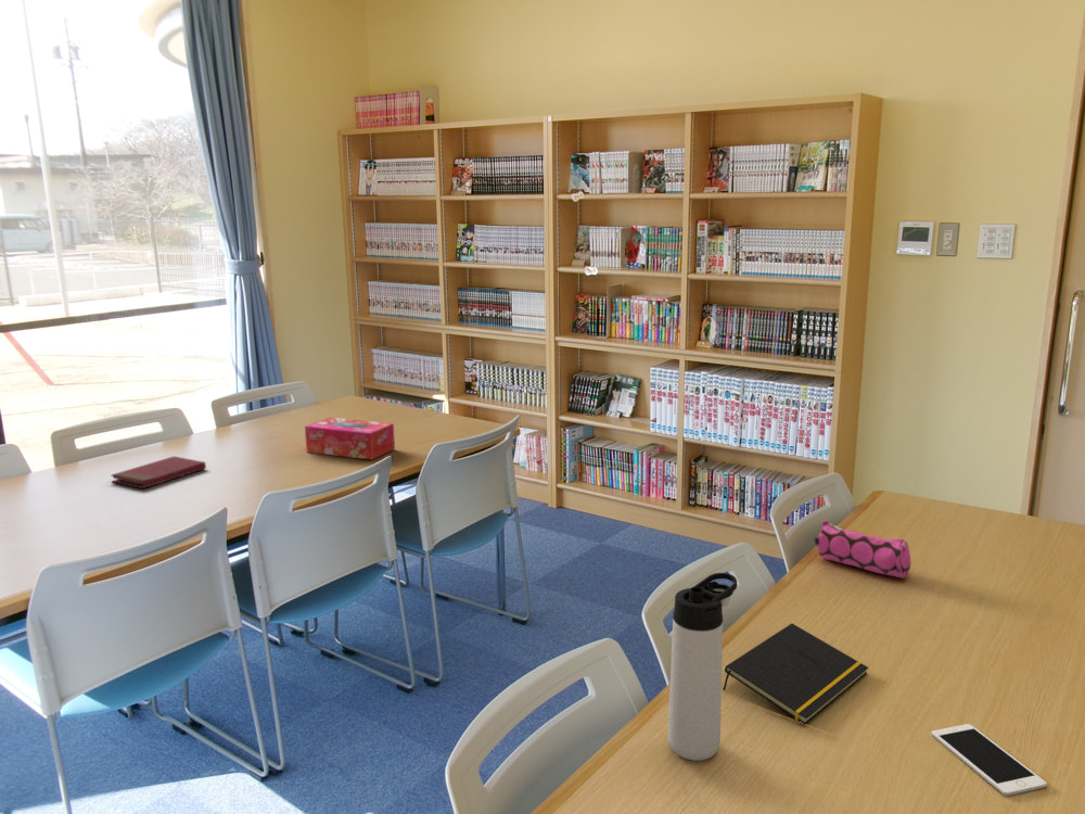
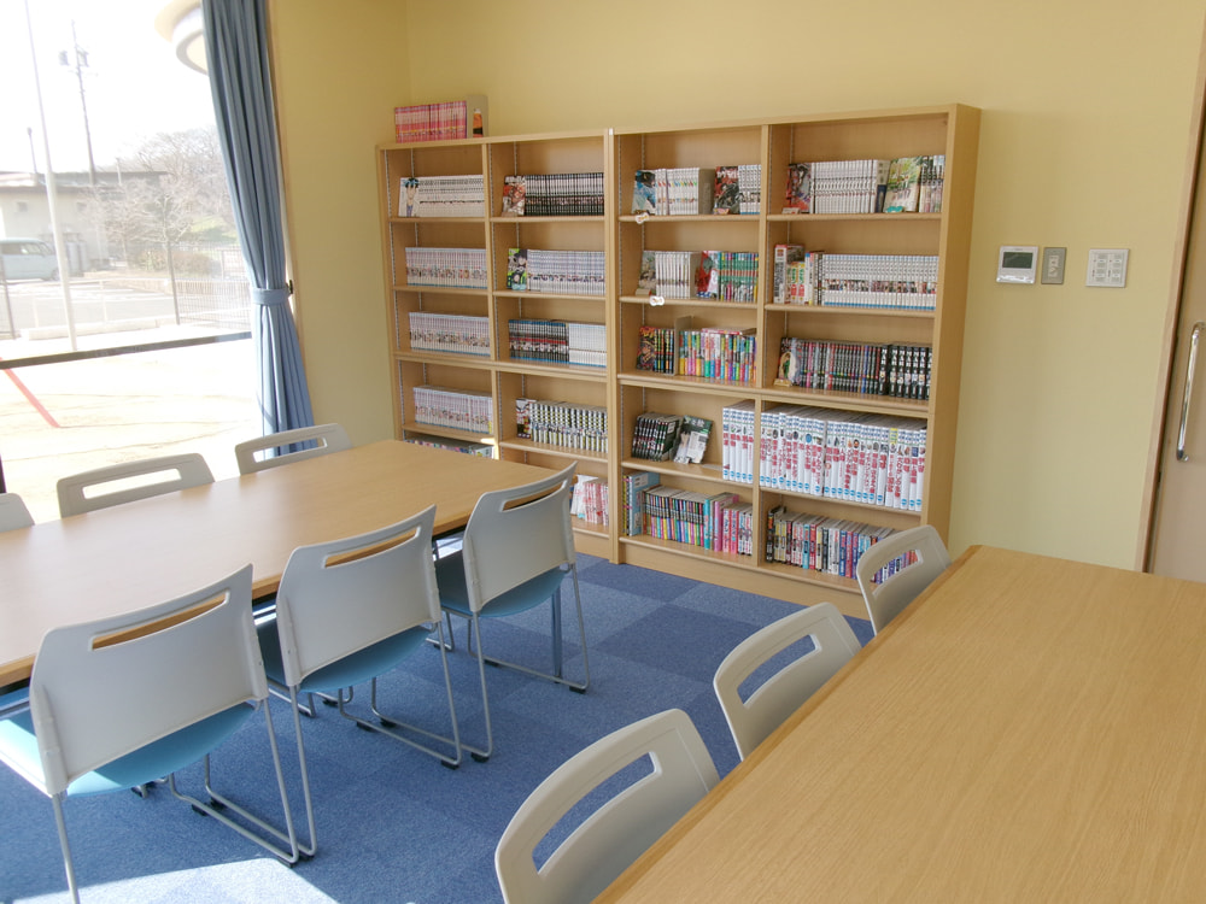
- thermos bottle [667,572,738,762]
- notepad [722,622,869,726]
- book [110,455,207,489]
- tissue box [304,417,396,461]
- pencil case [813,518,912,580]
- cell phone [930,723,1048,797]
